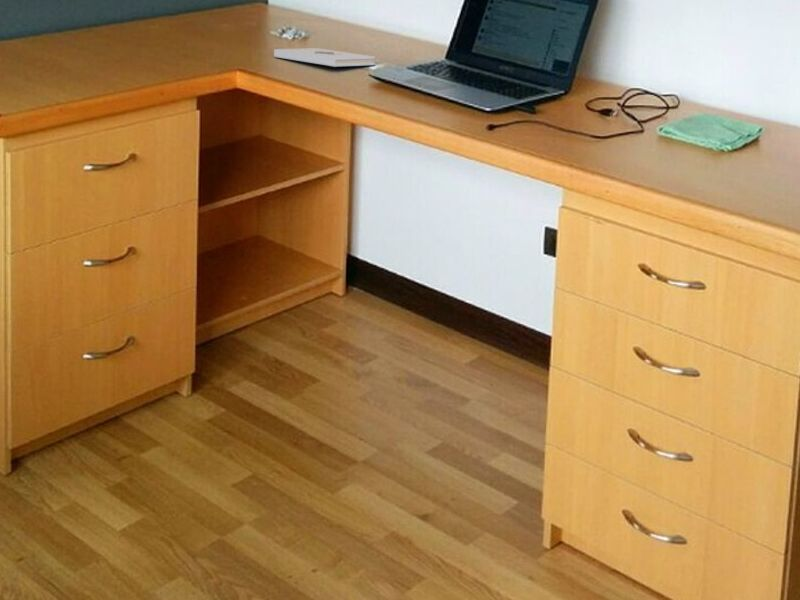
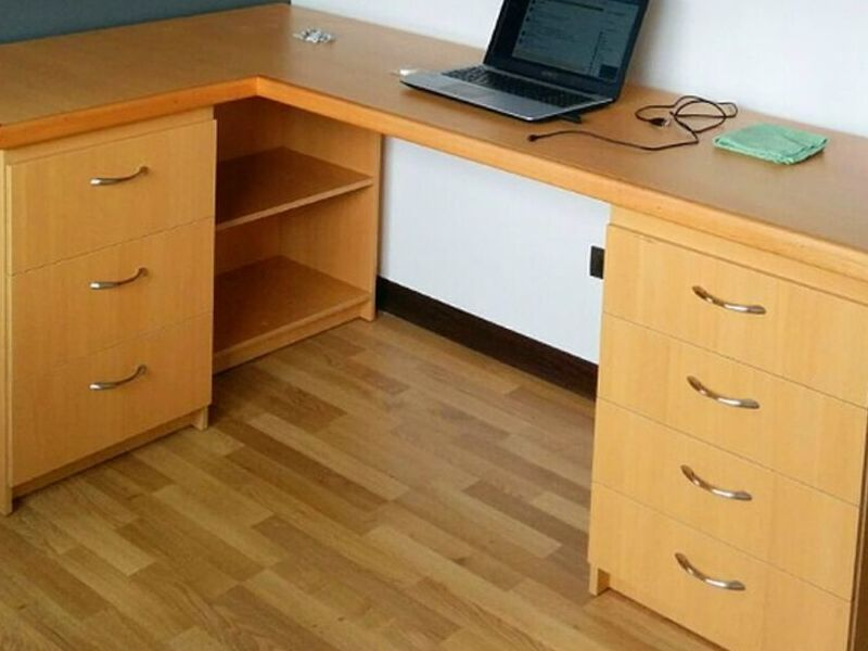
- notepad [273,47,377,68]
